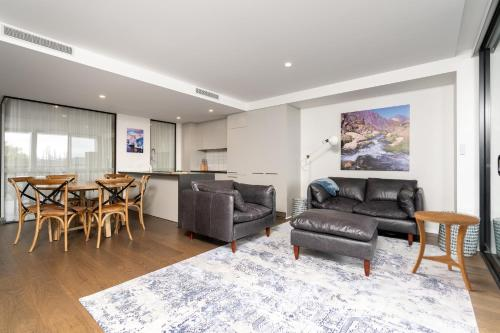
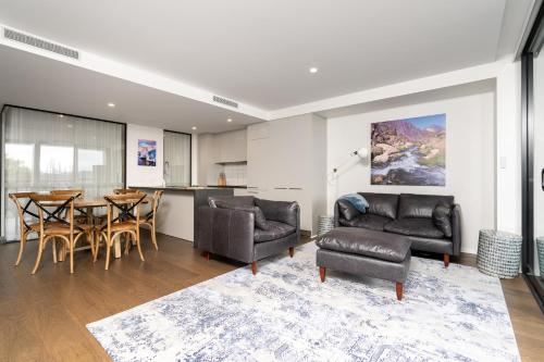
- side table [411,210,480,291]
